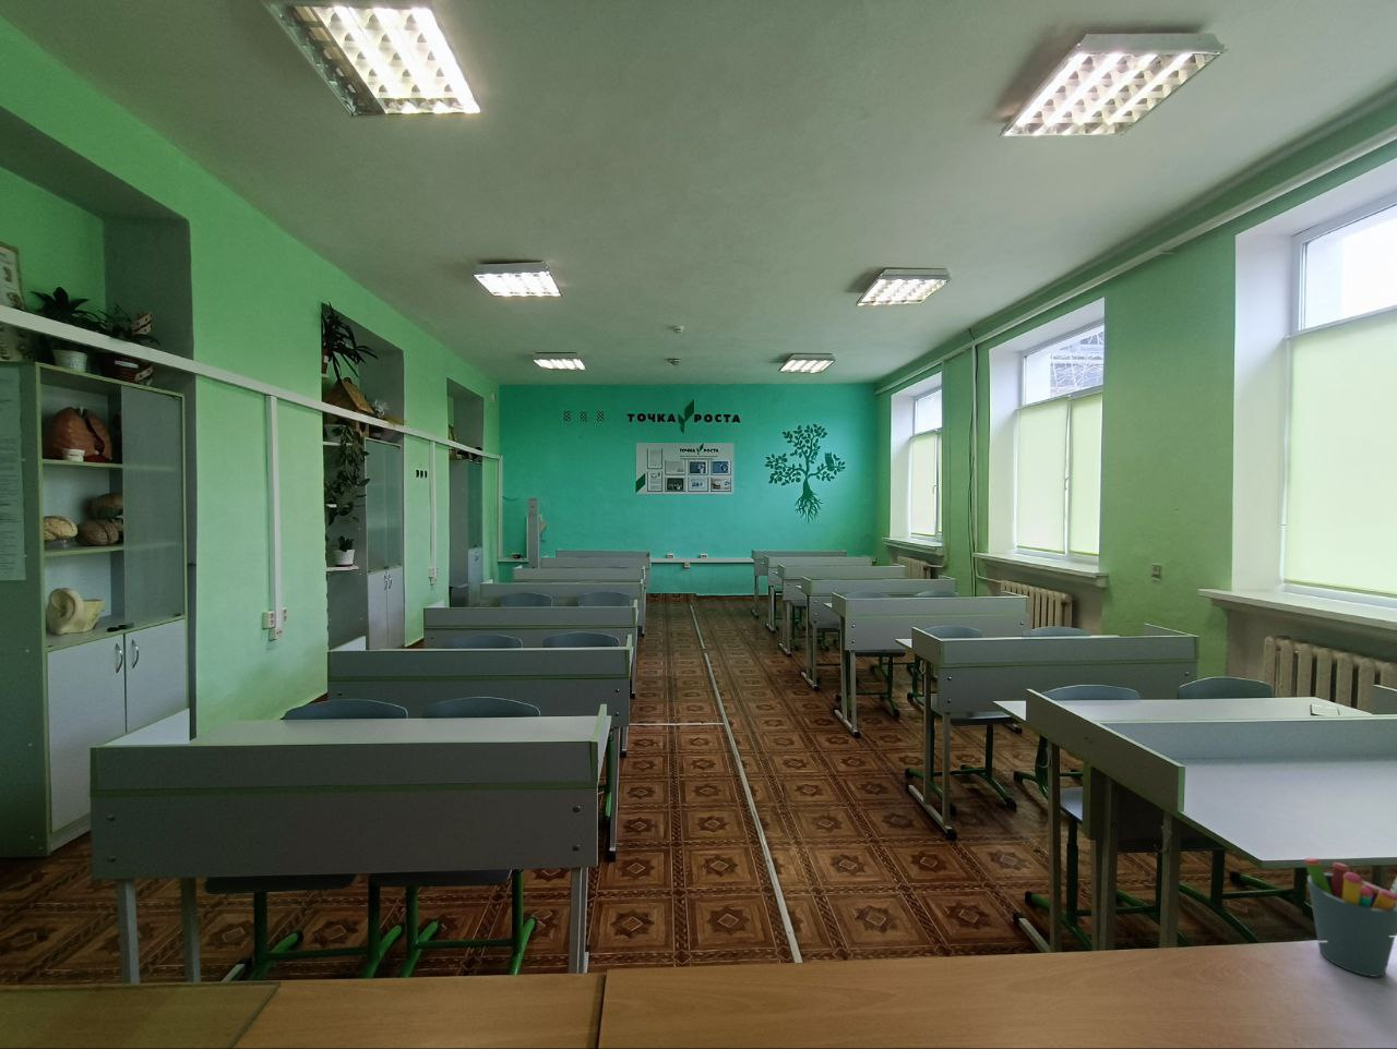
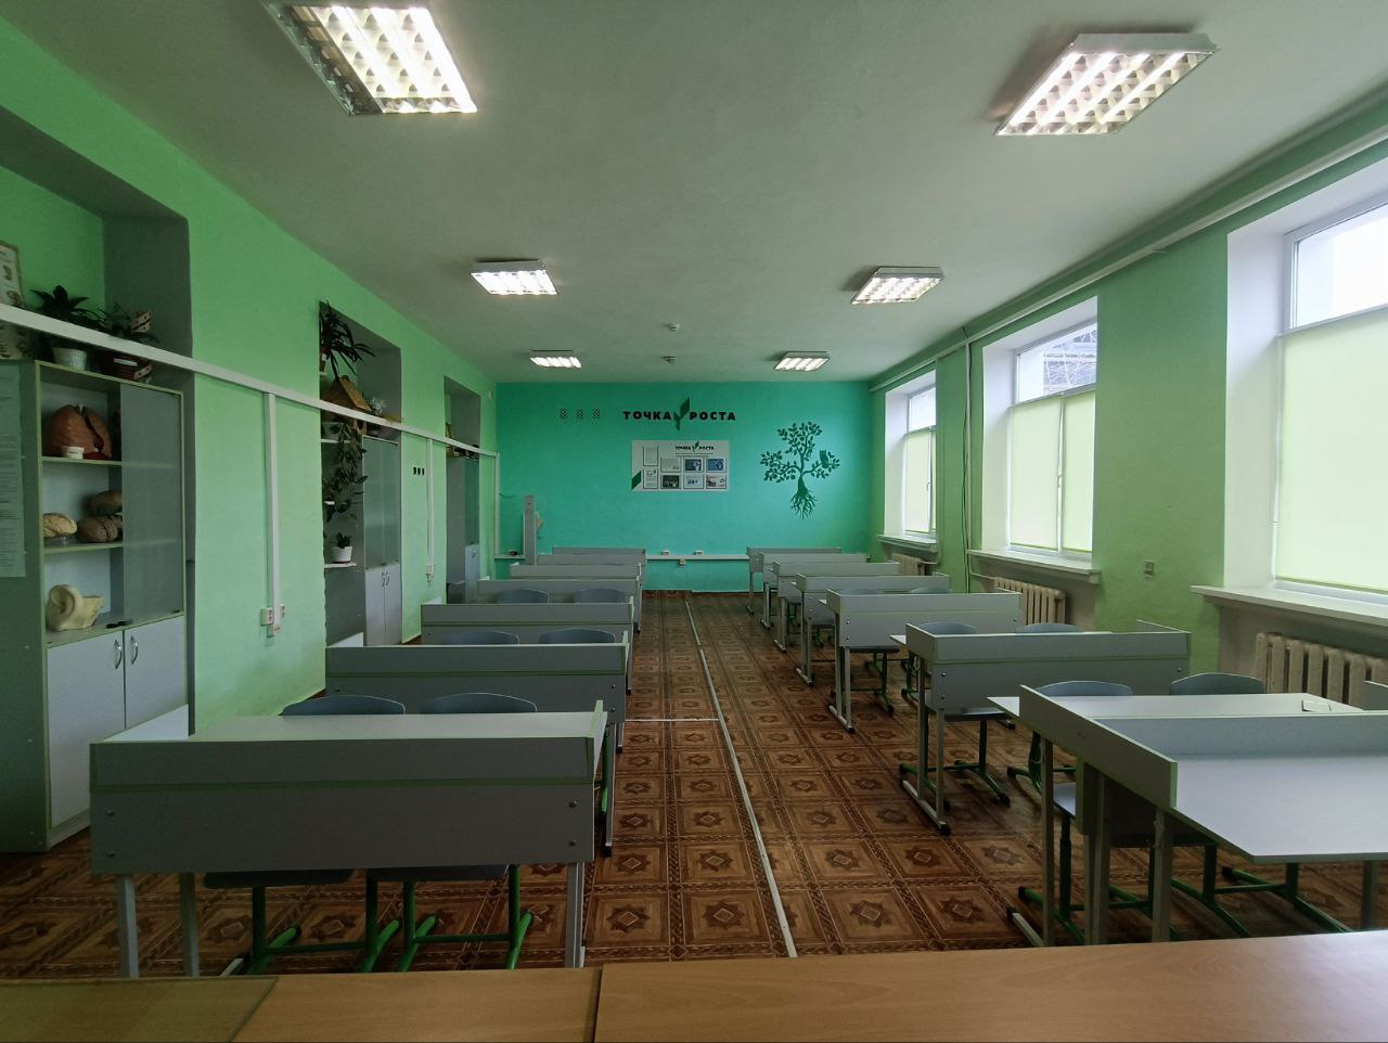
- pen holder [1303,857,1397,978]
